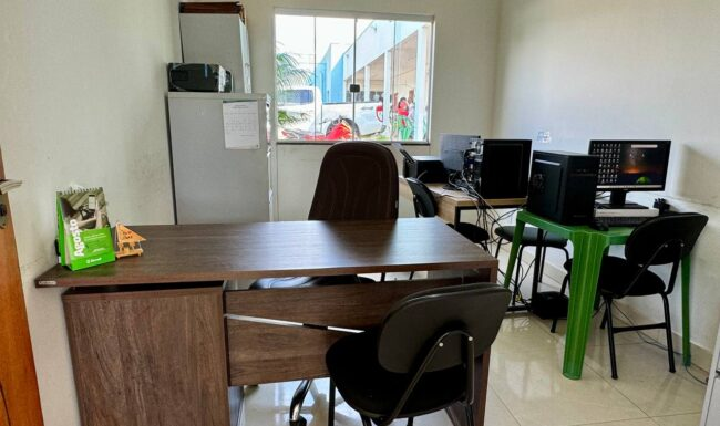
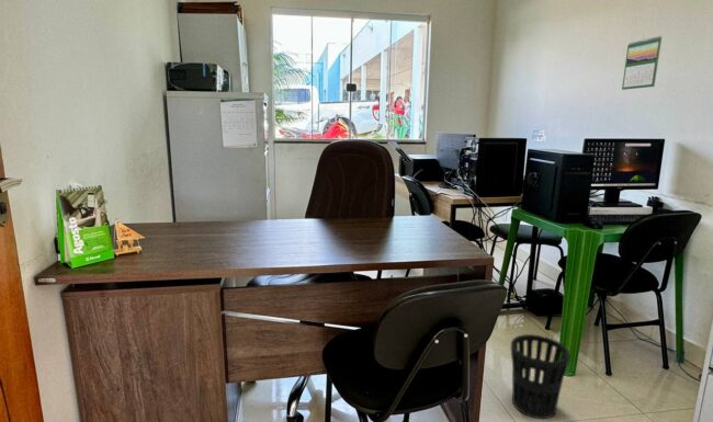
+ wastebasket [509,333,571,420]
+ calendar [621,35,663,91]
